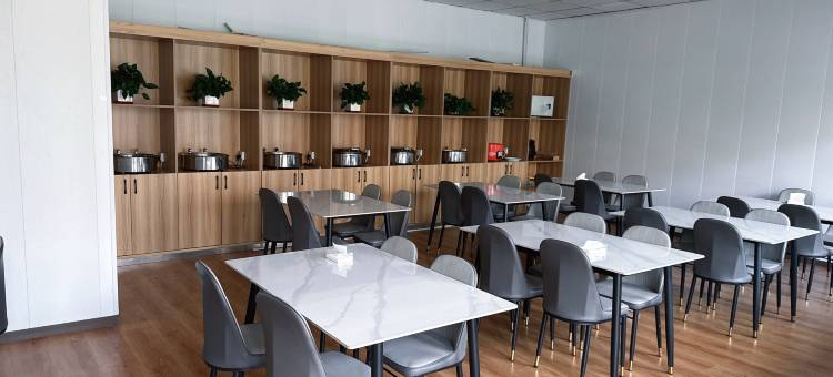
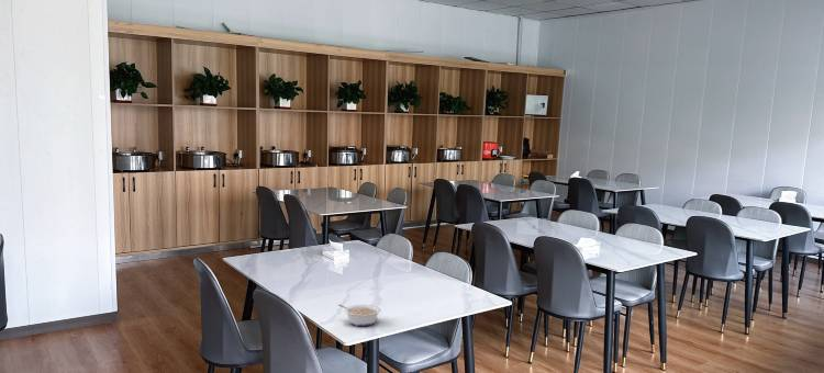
+ legume [337,304,382,327]
